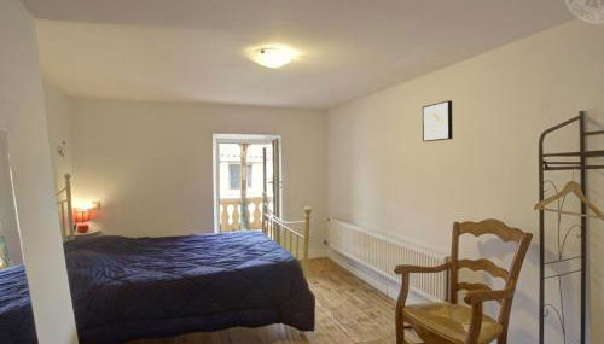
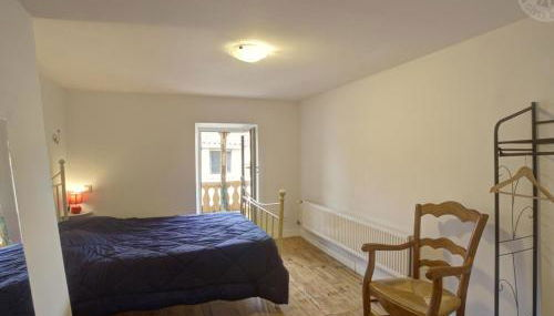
- wall art [422,99,453,142]
